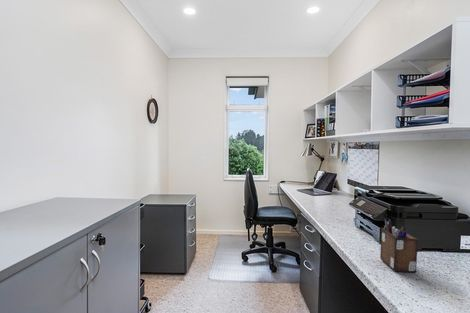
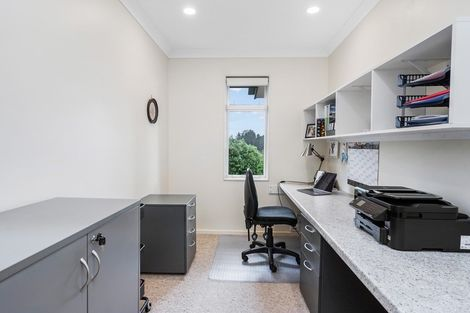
- desk organizer [379,218,419,273]
